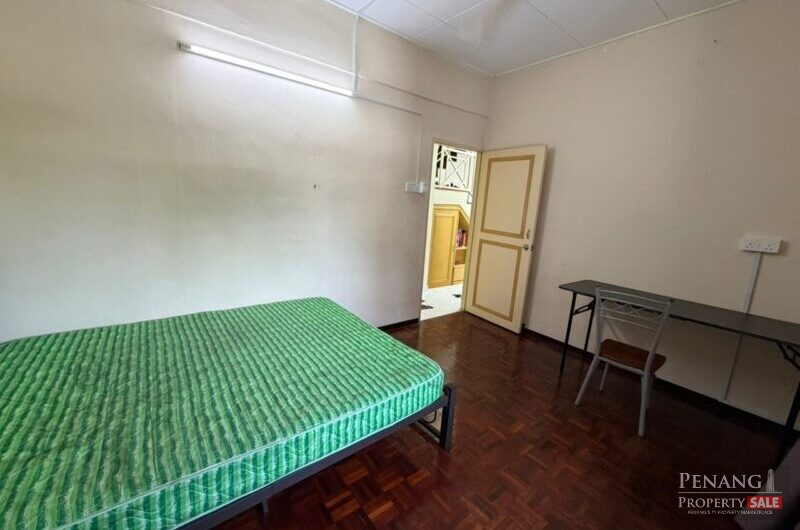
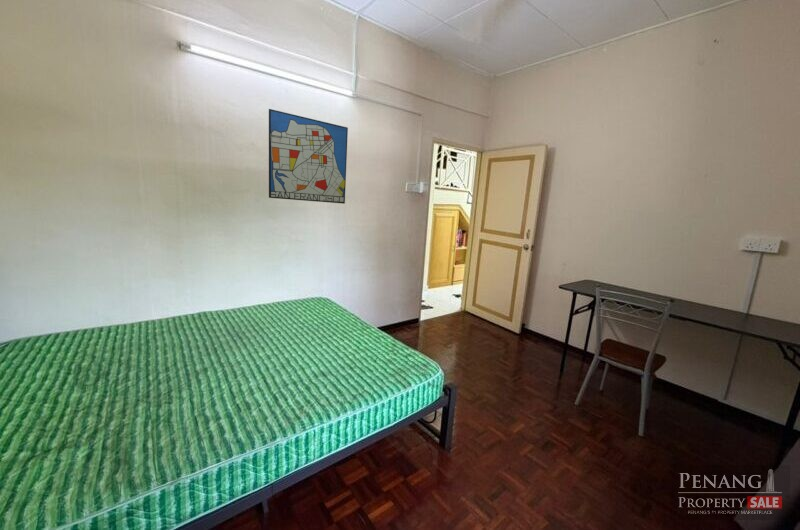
+ wall art [268,108,349,205]
